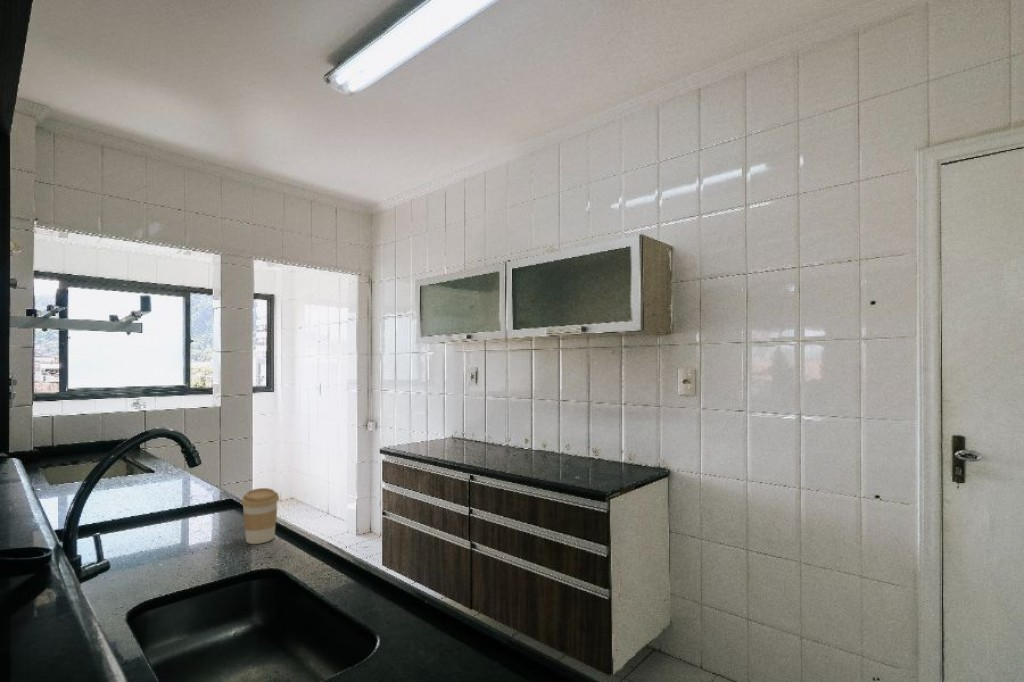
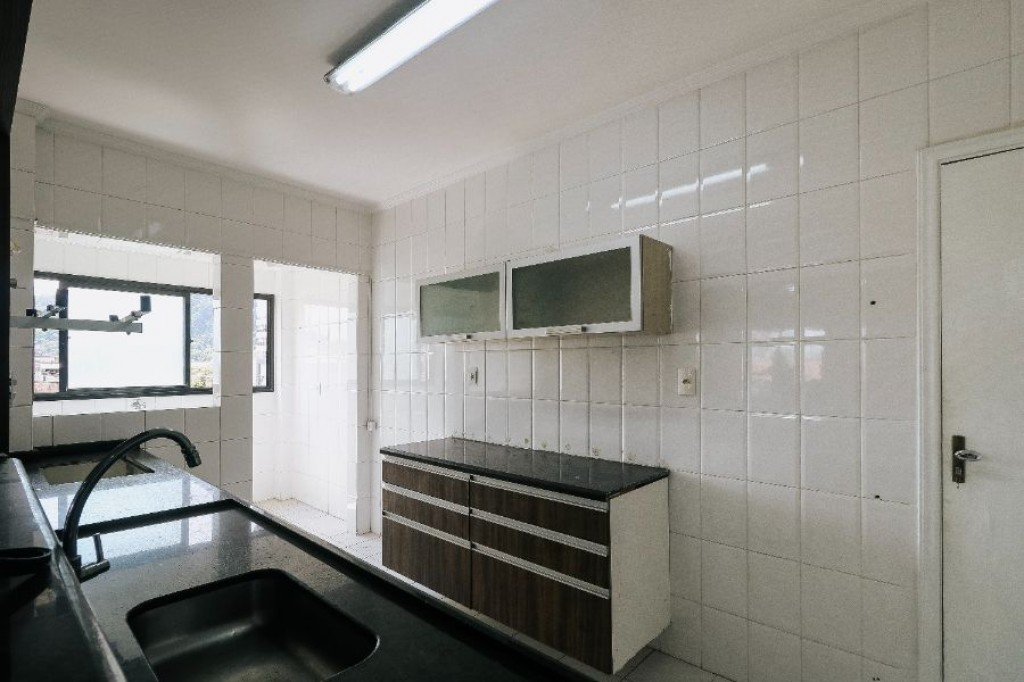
- coffee cup [240,487,280,545]
